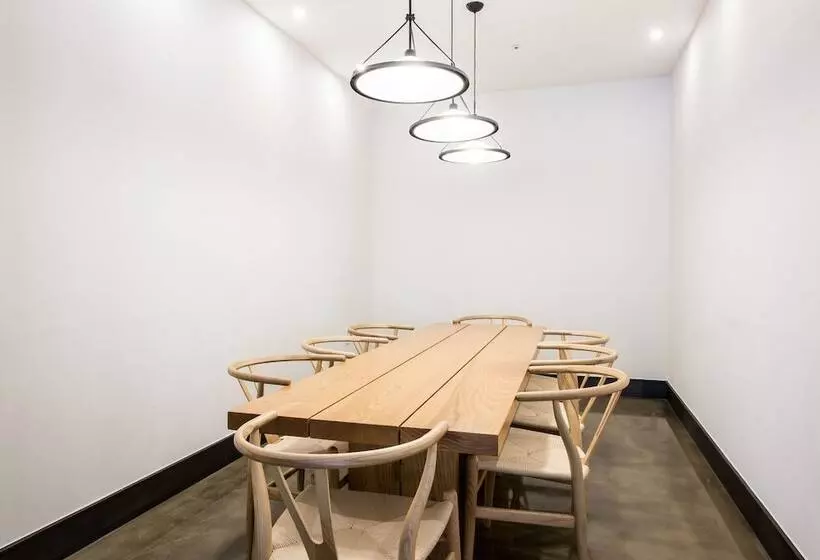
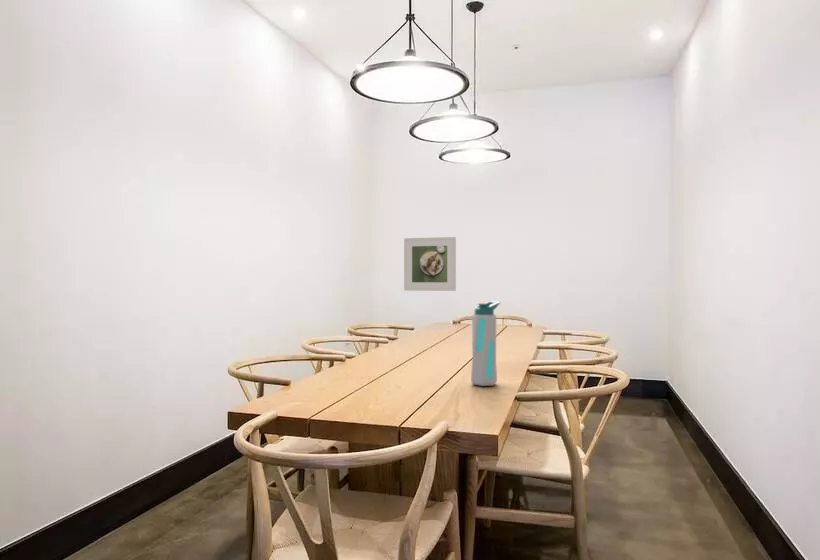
+ water bottle [470,300,501,387]
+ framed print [403,236,457,292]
